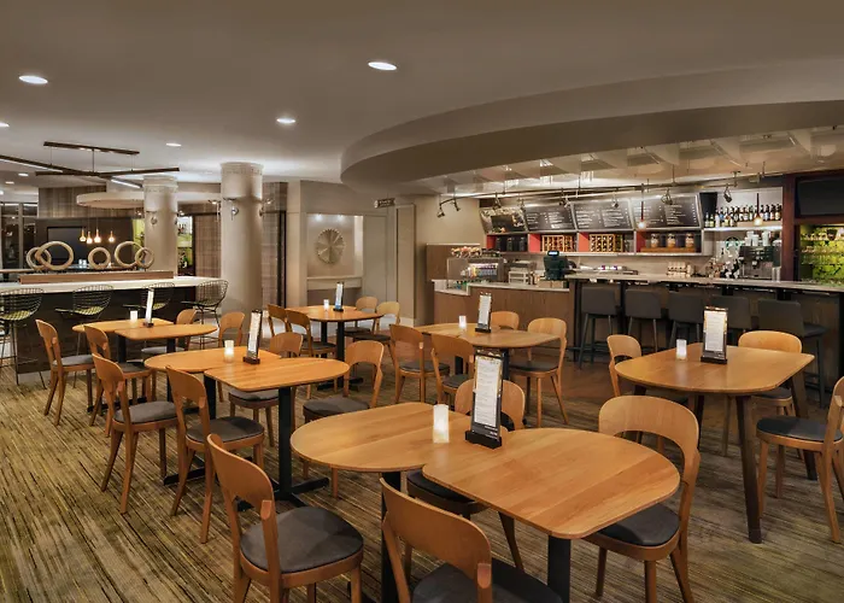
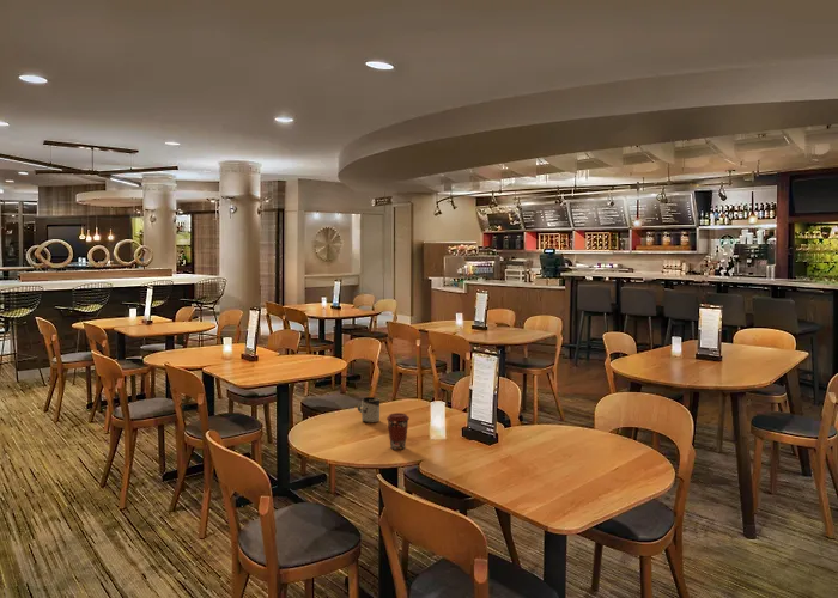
+ coffee cup [385,411,411,451]
+ cup [356,396,381,423]
